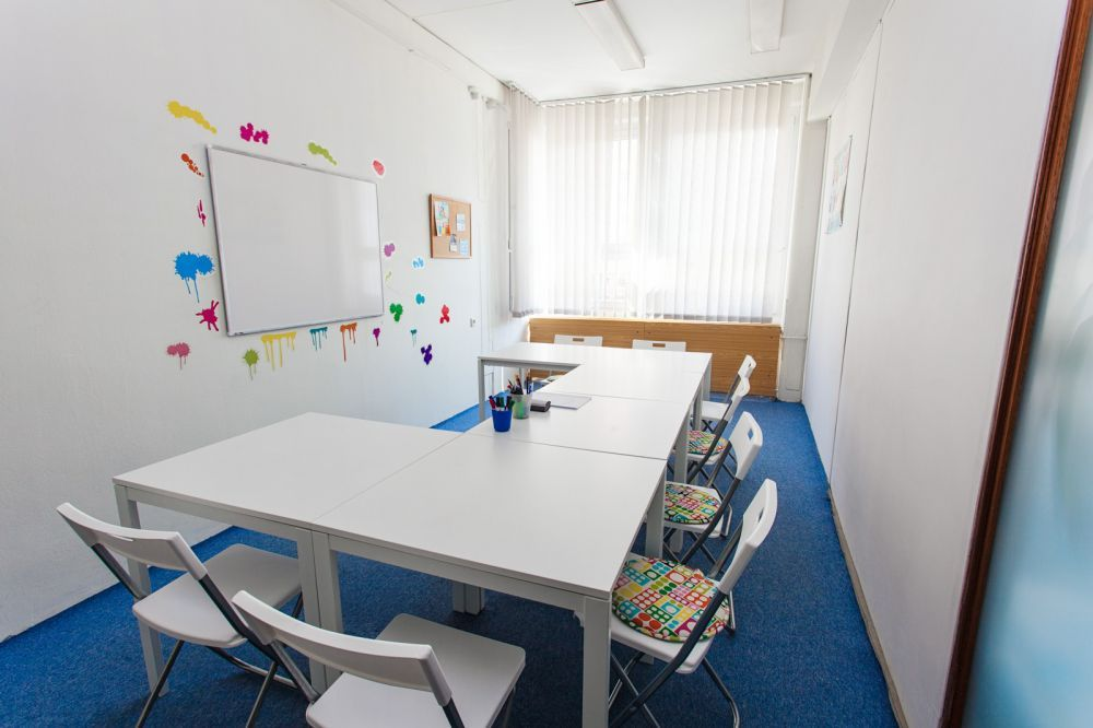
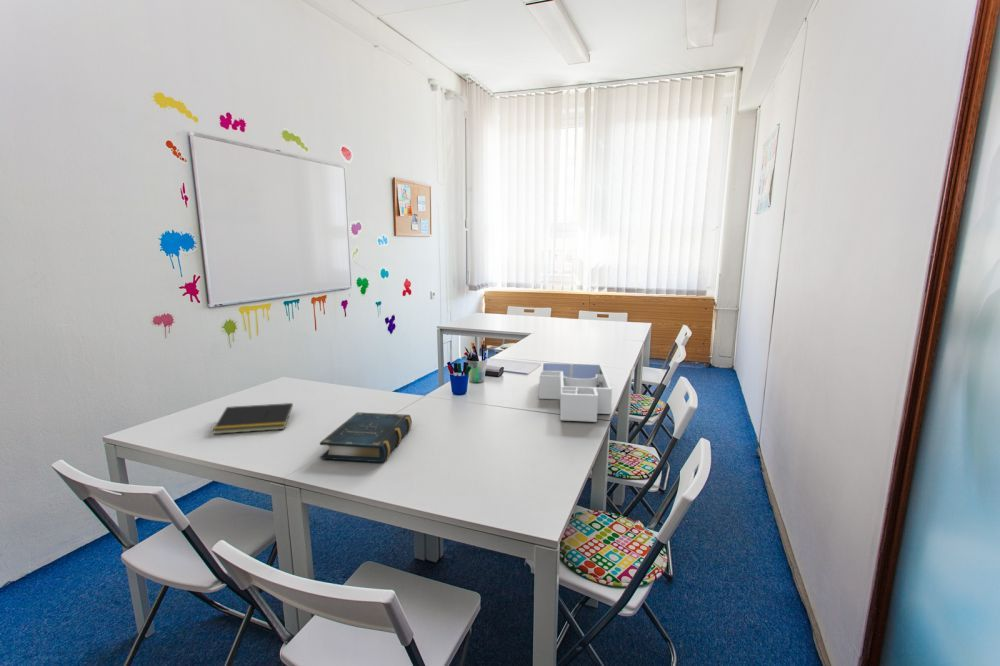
+ book [319,411,413,463]
+ notepad [211,402,294,435]
+ desk organizer [538,361,613,423]
